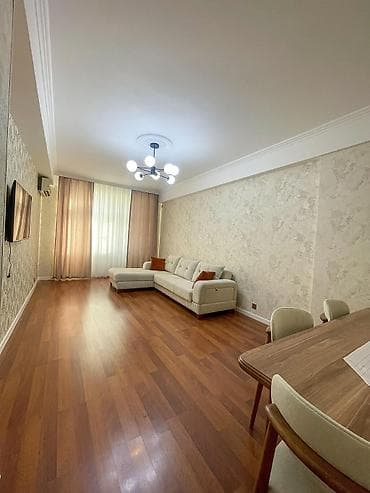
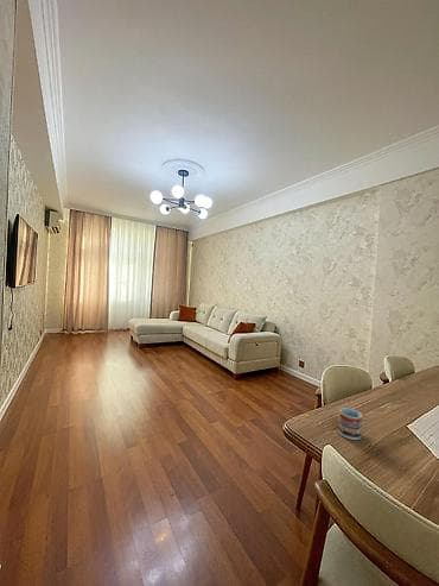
+ cup [337,407,363,441]
